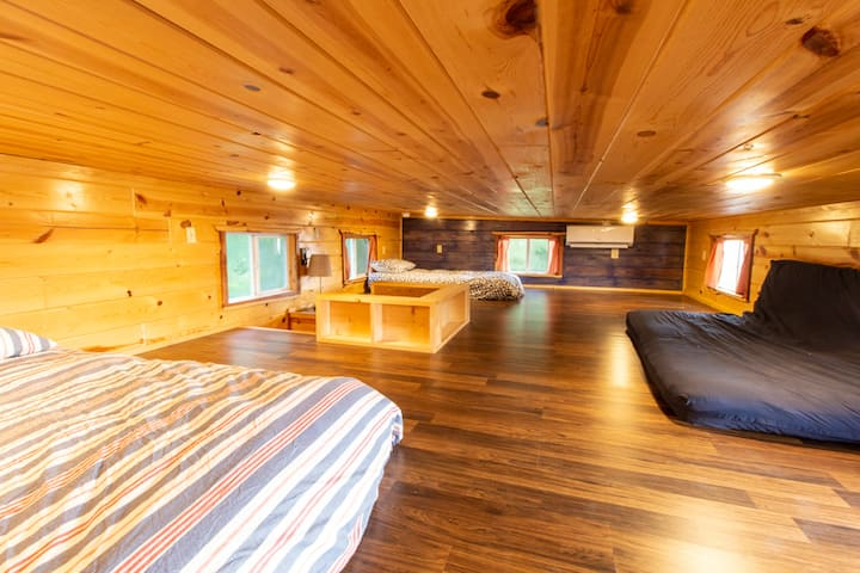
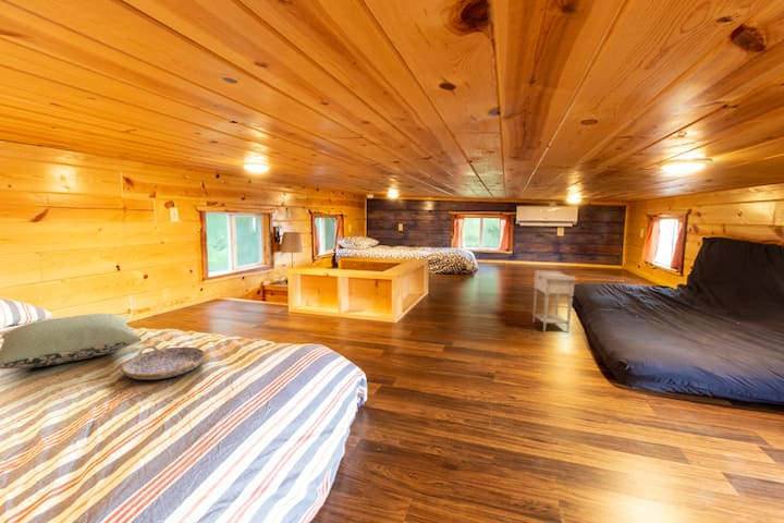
+ serving tray [120,344,208,380]
+ nightstand [532,269,578,333]
+ pillow [0,313,143,370]
